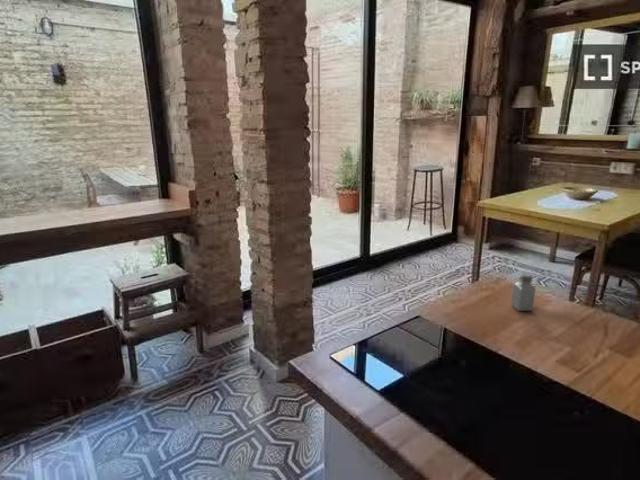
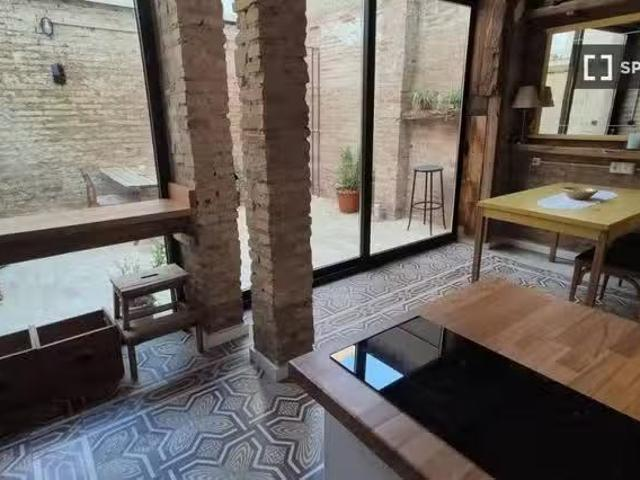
- saltshaker [510,272,536,312]
